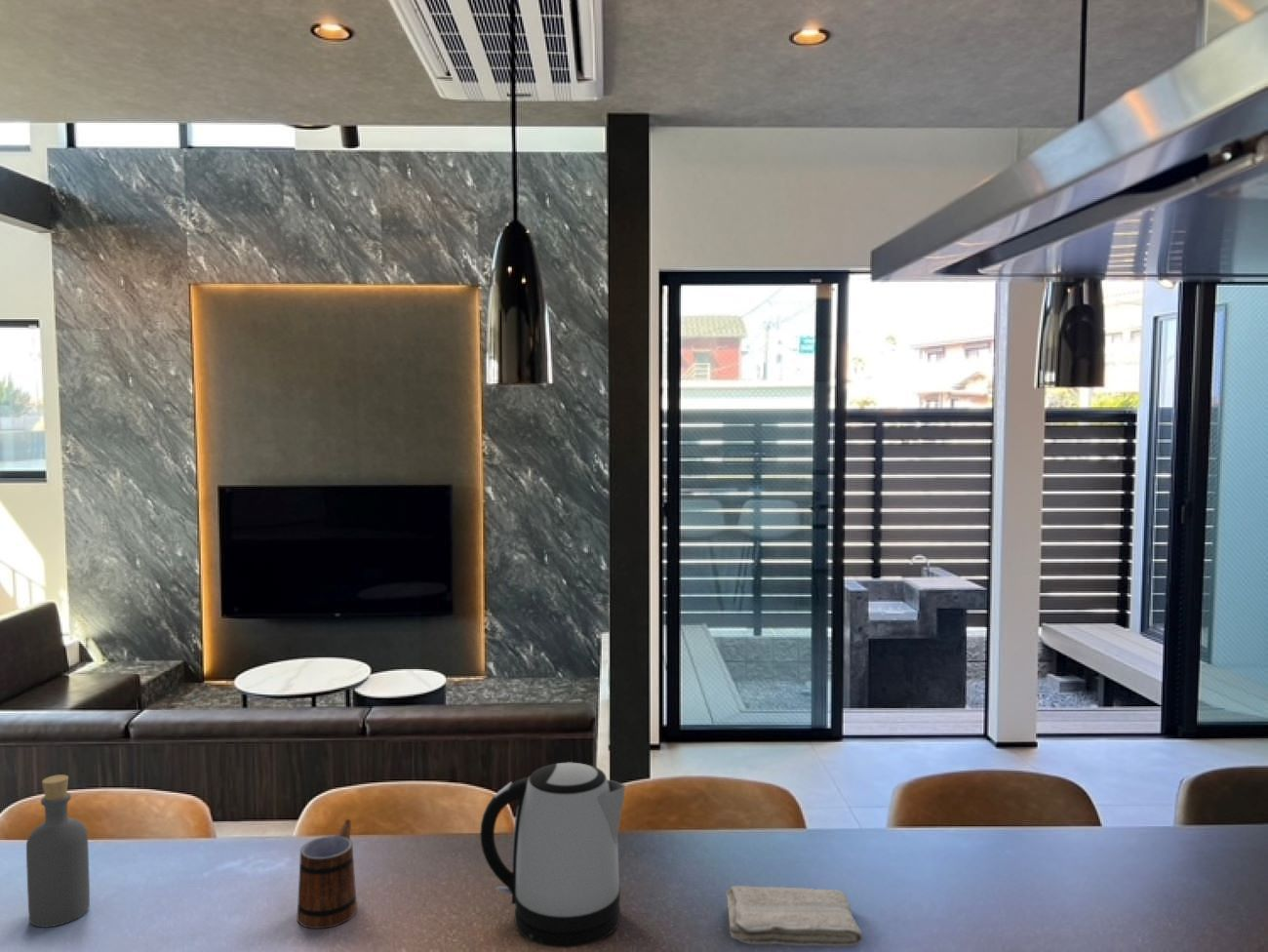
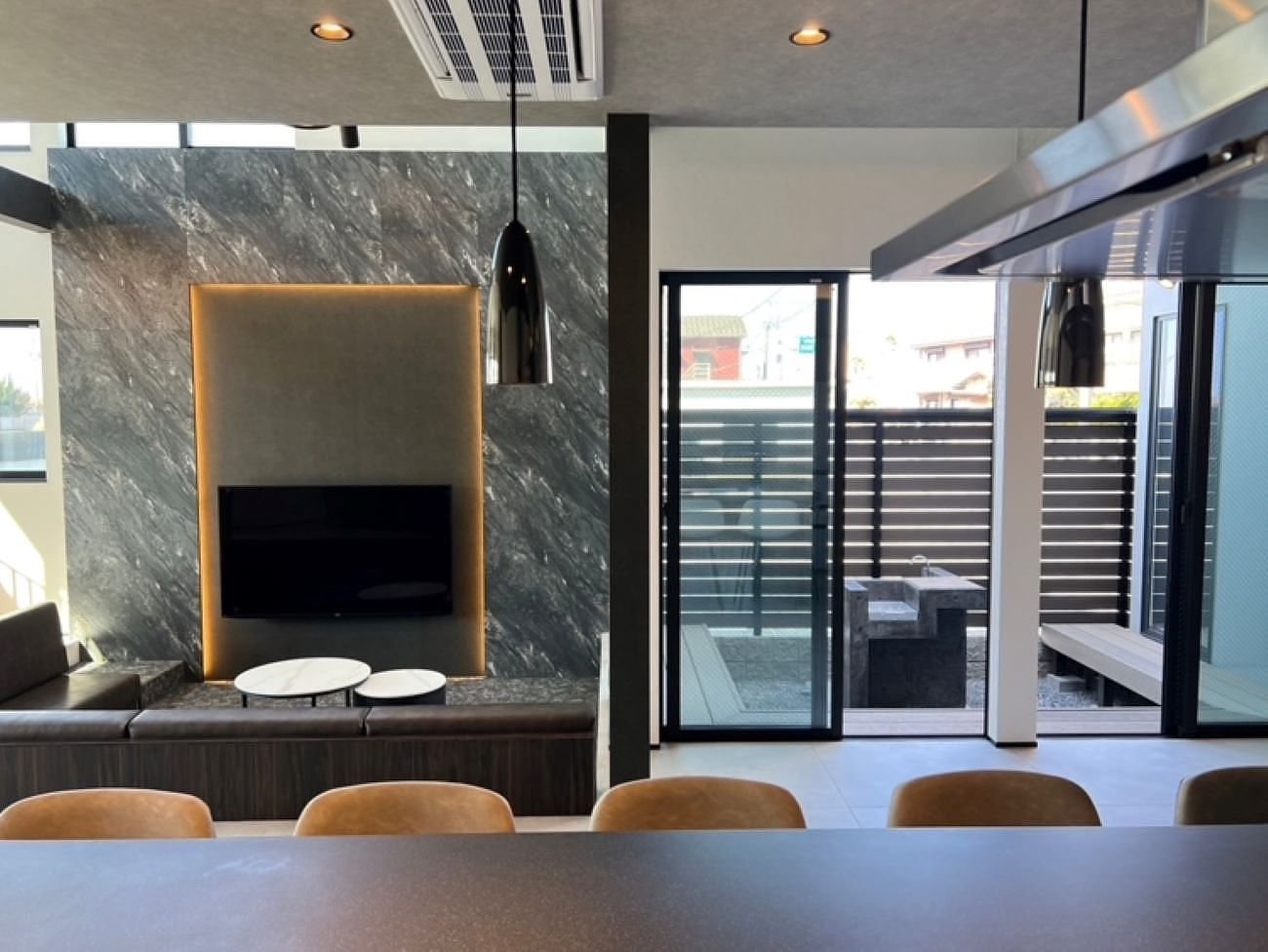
- kettle [479,761,626,949]
- mug [297,818,358,930]
- washcloth [725,885,864,947]
- bottle [25,774,91,928]
